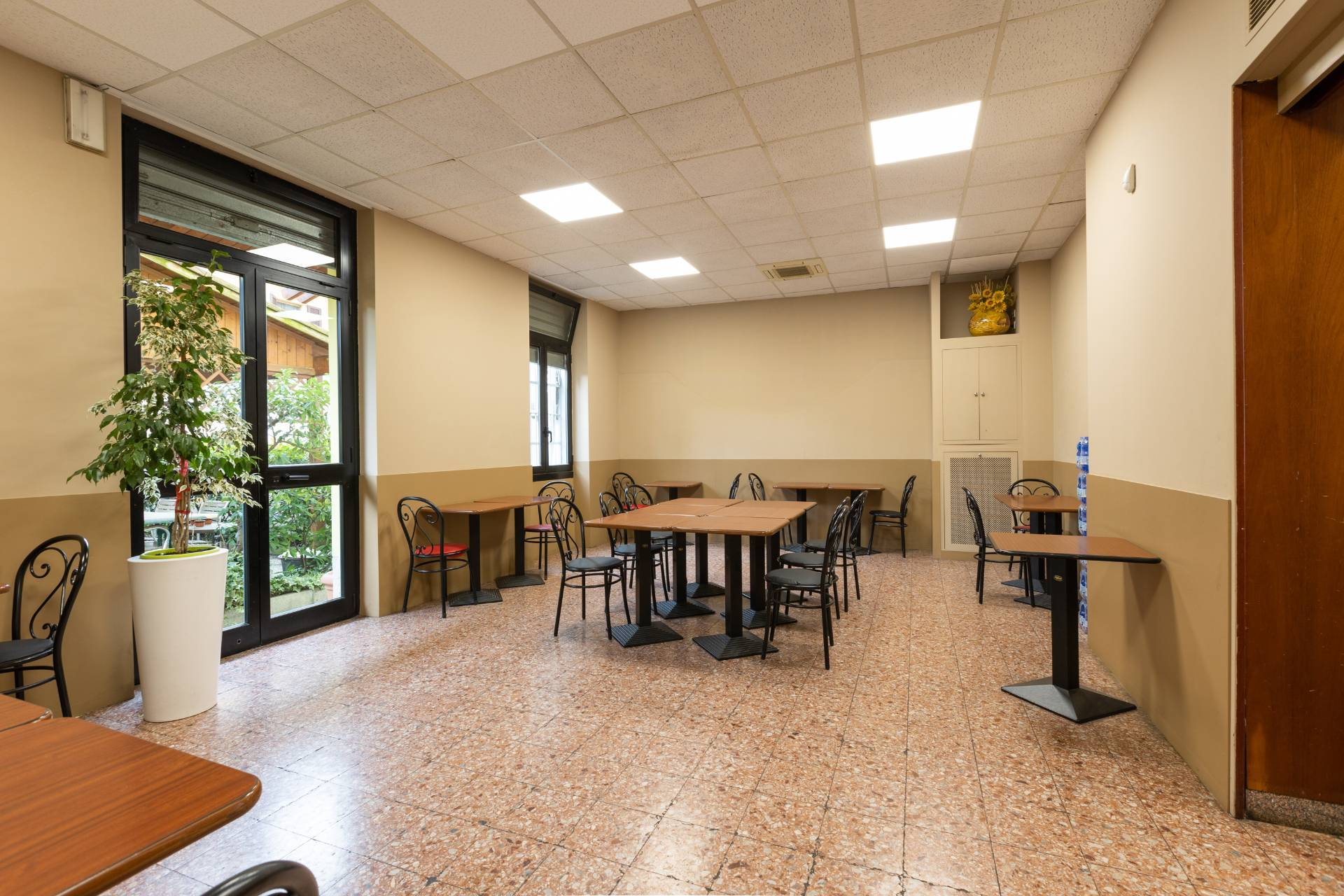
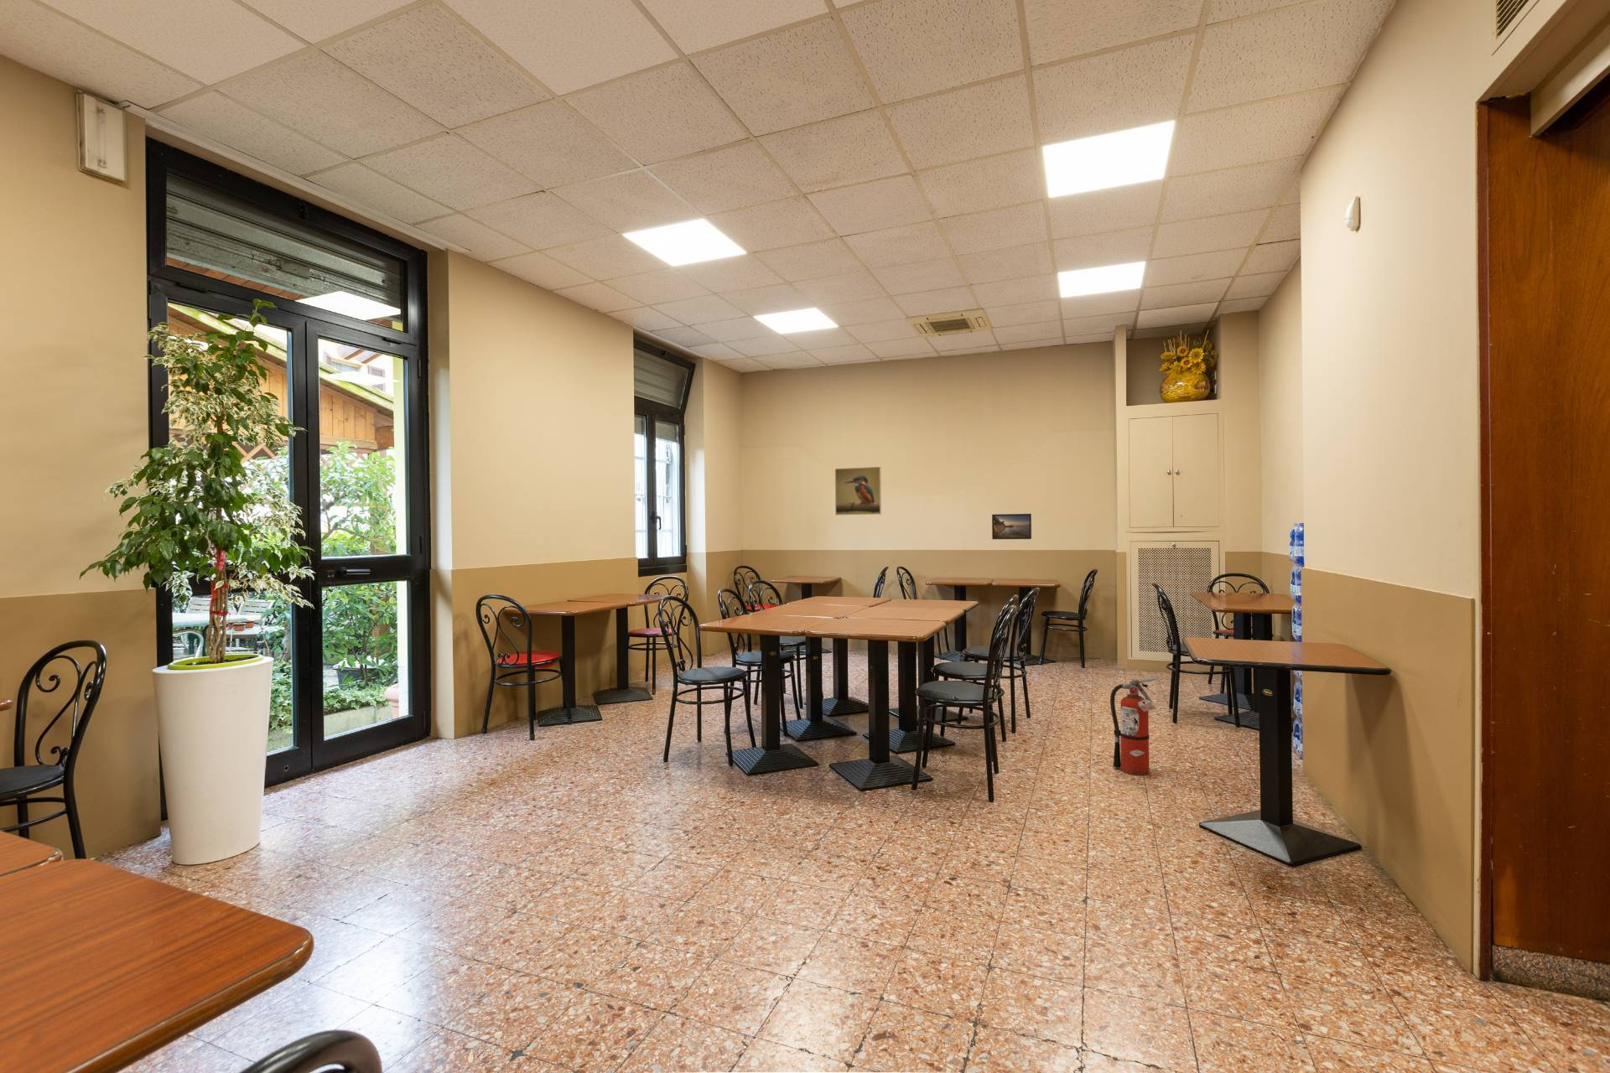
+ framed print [991,513,1033,540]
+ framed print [834,466,882,516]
+ fire extinguisher [1109,677,1158,775]
